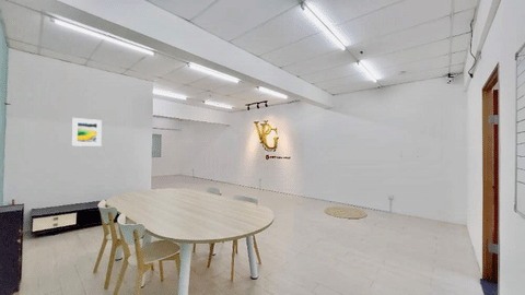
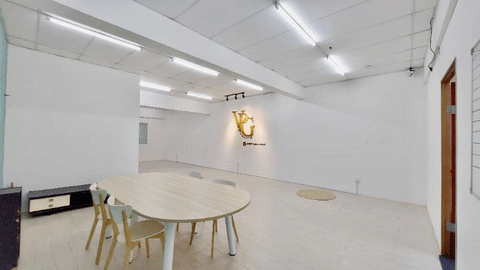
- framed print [71,117,103,148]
